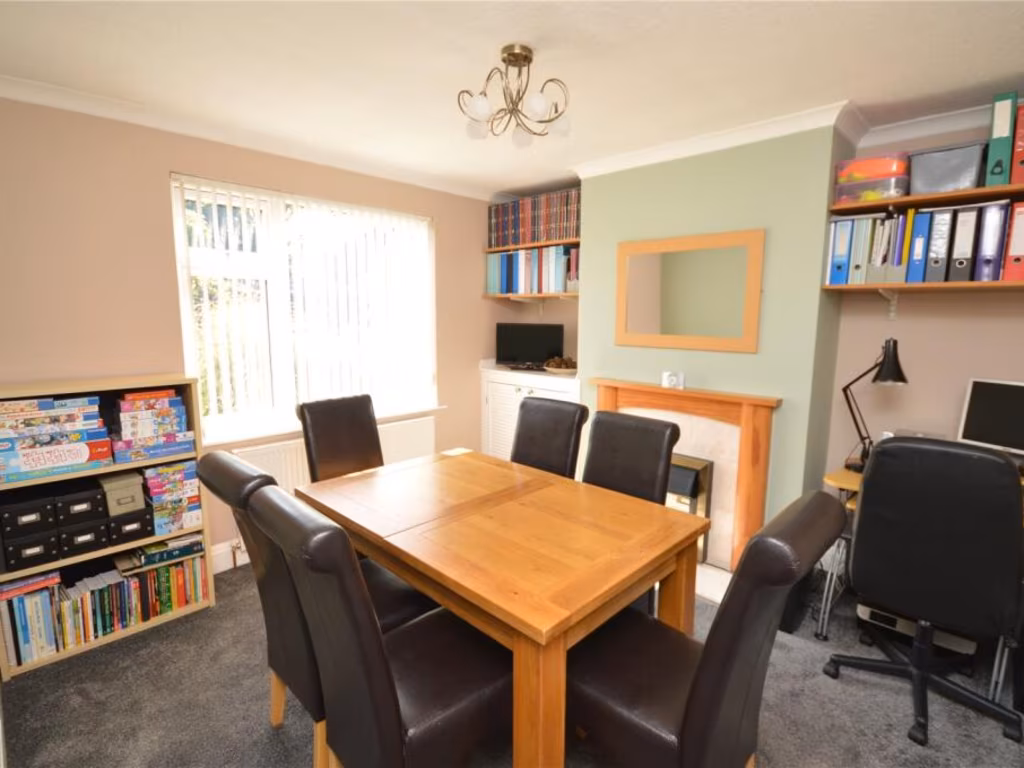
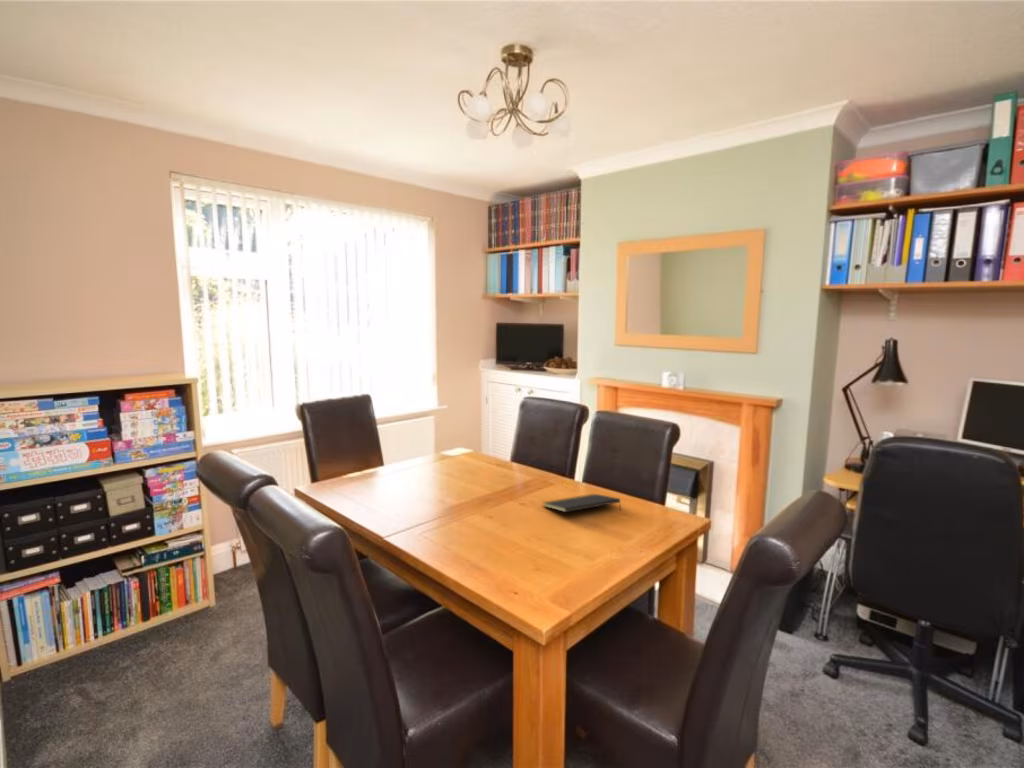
+ notepad [541,493,622,513]
